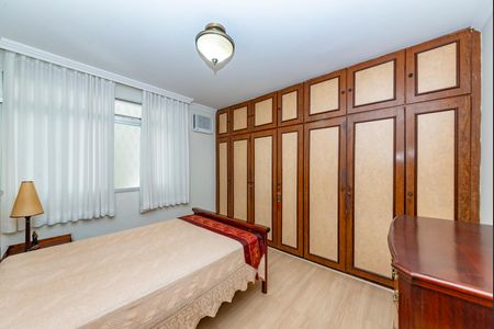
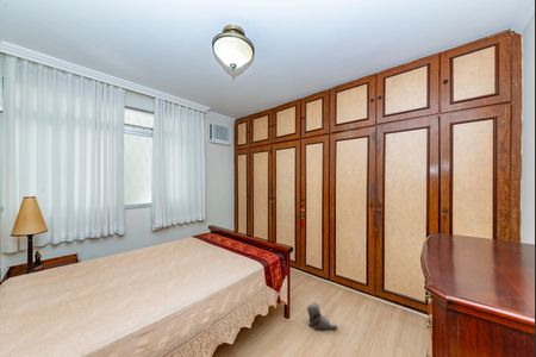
+ plush toy [306,301,338,331]
